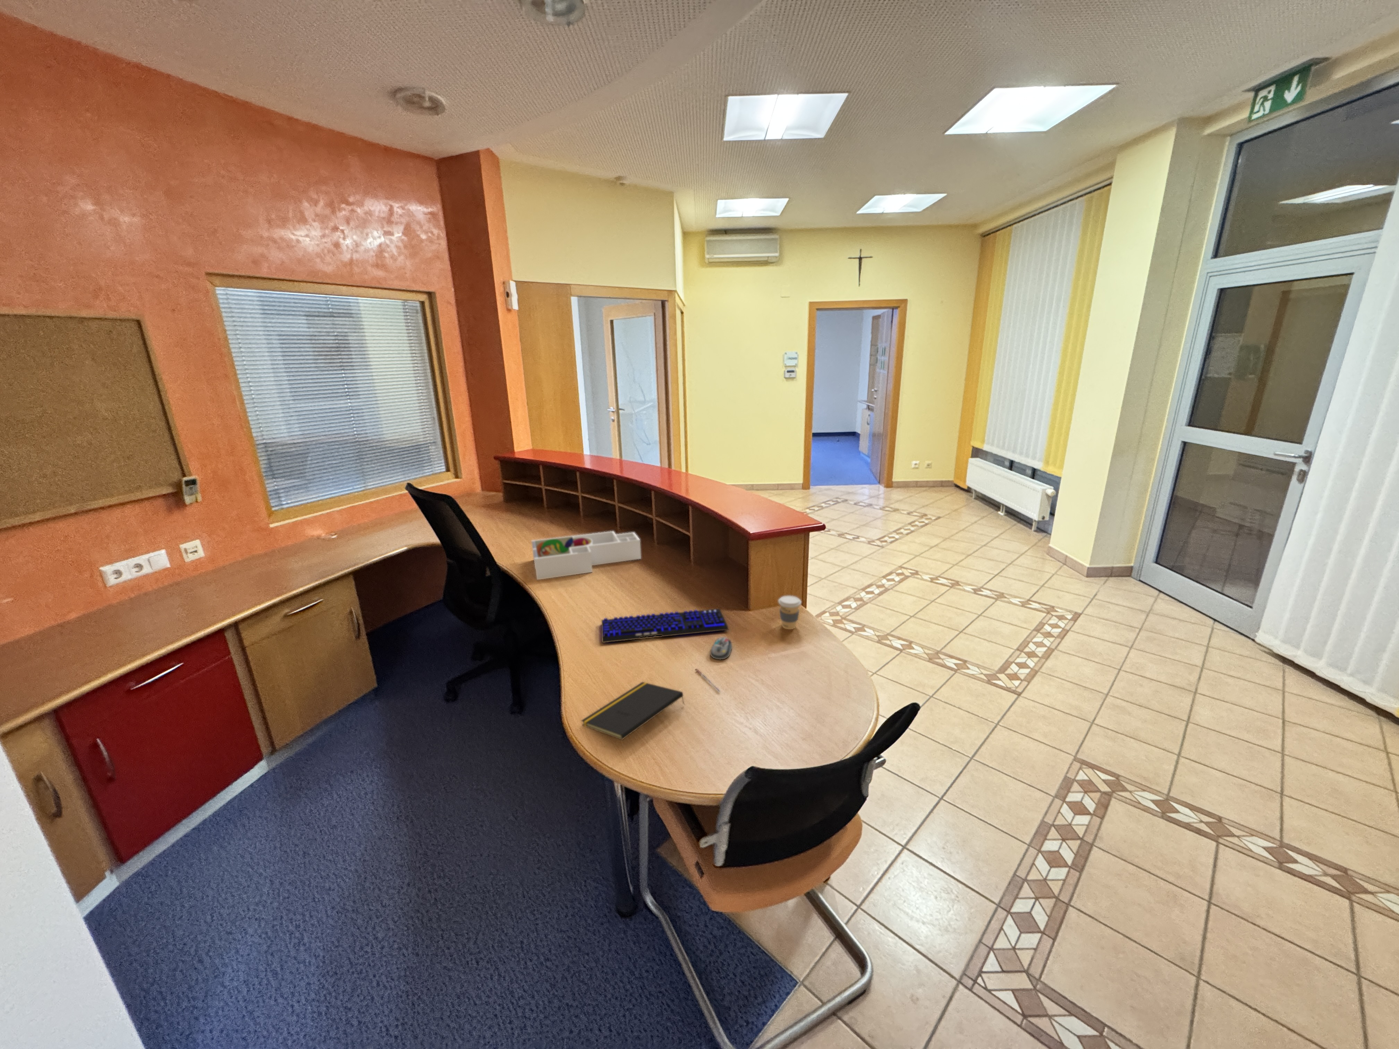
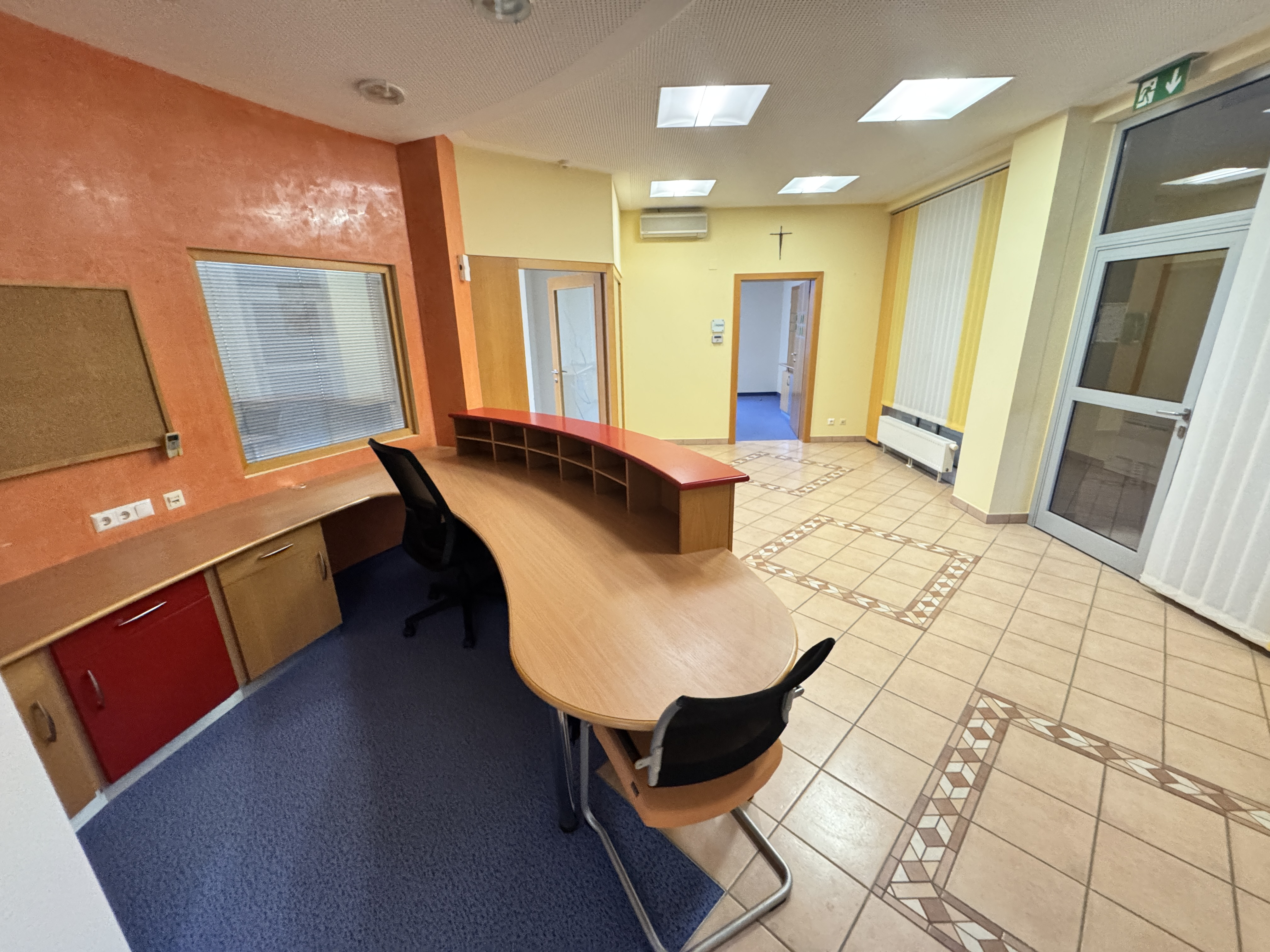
- pen [695,668,722,692]
- keyboard [601,608,729,644]
- computer mouse [709,637,733,660]
- coffee cup [778,595,802,629]
- desk organizer [531,531,641,581]
- notepad [581,682,685,740]
